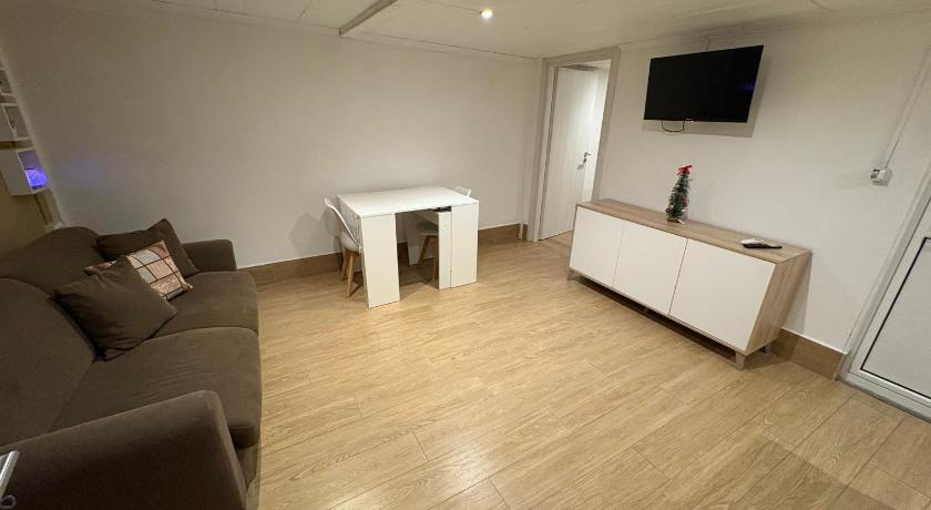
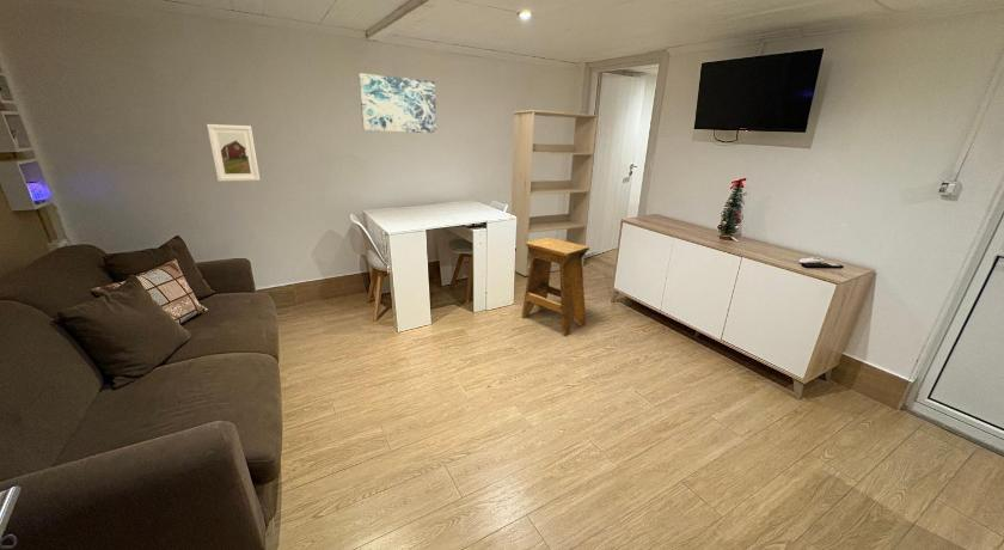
+ stool [521,237,590,336]
+ bookcase [510,109,599,277]
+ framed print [206,123,261,182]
+ wall art [357,72,437,134]
